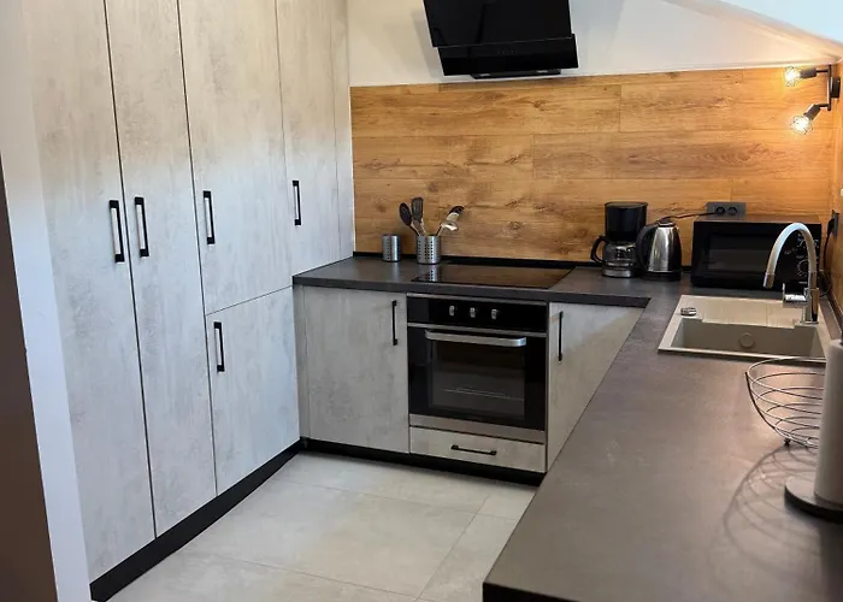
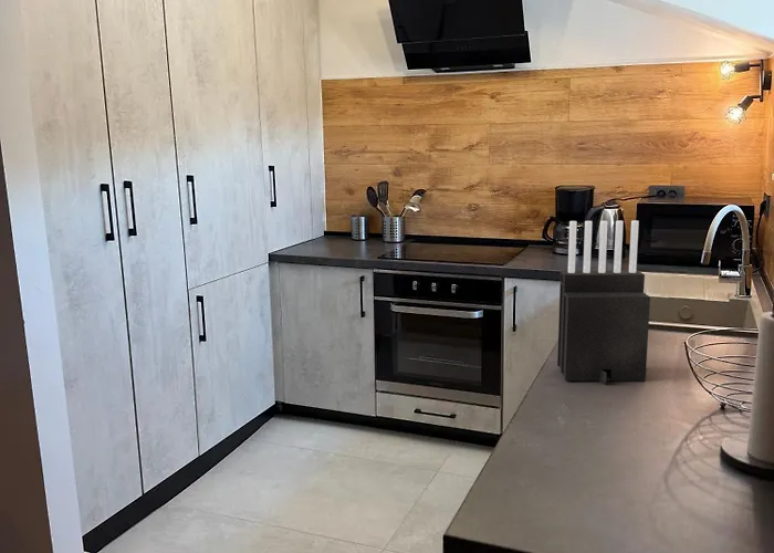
+ knife block [556,219,651,385]
